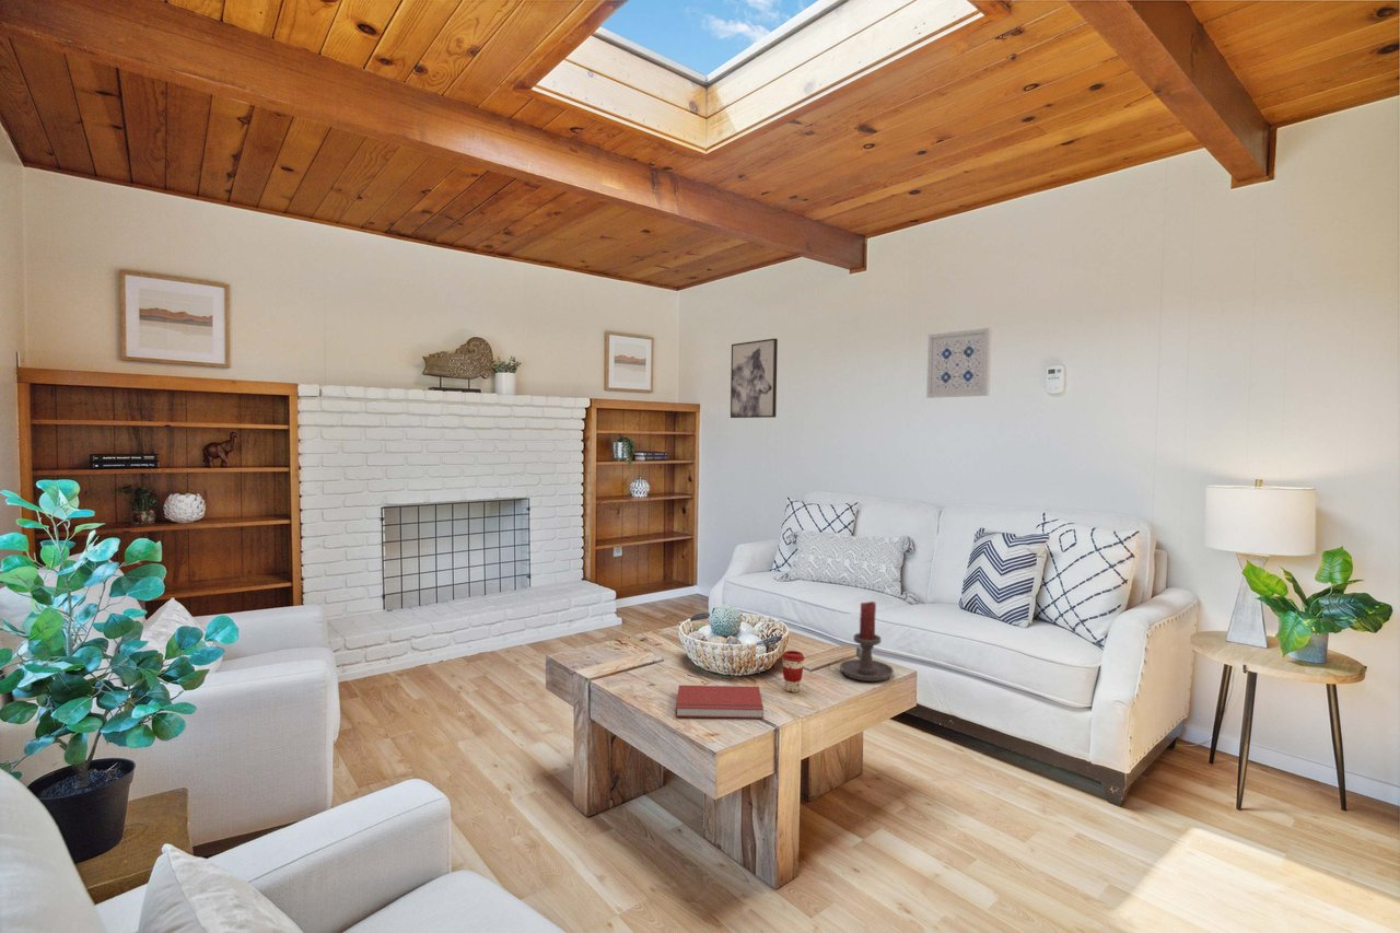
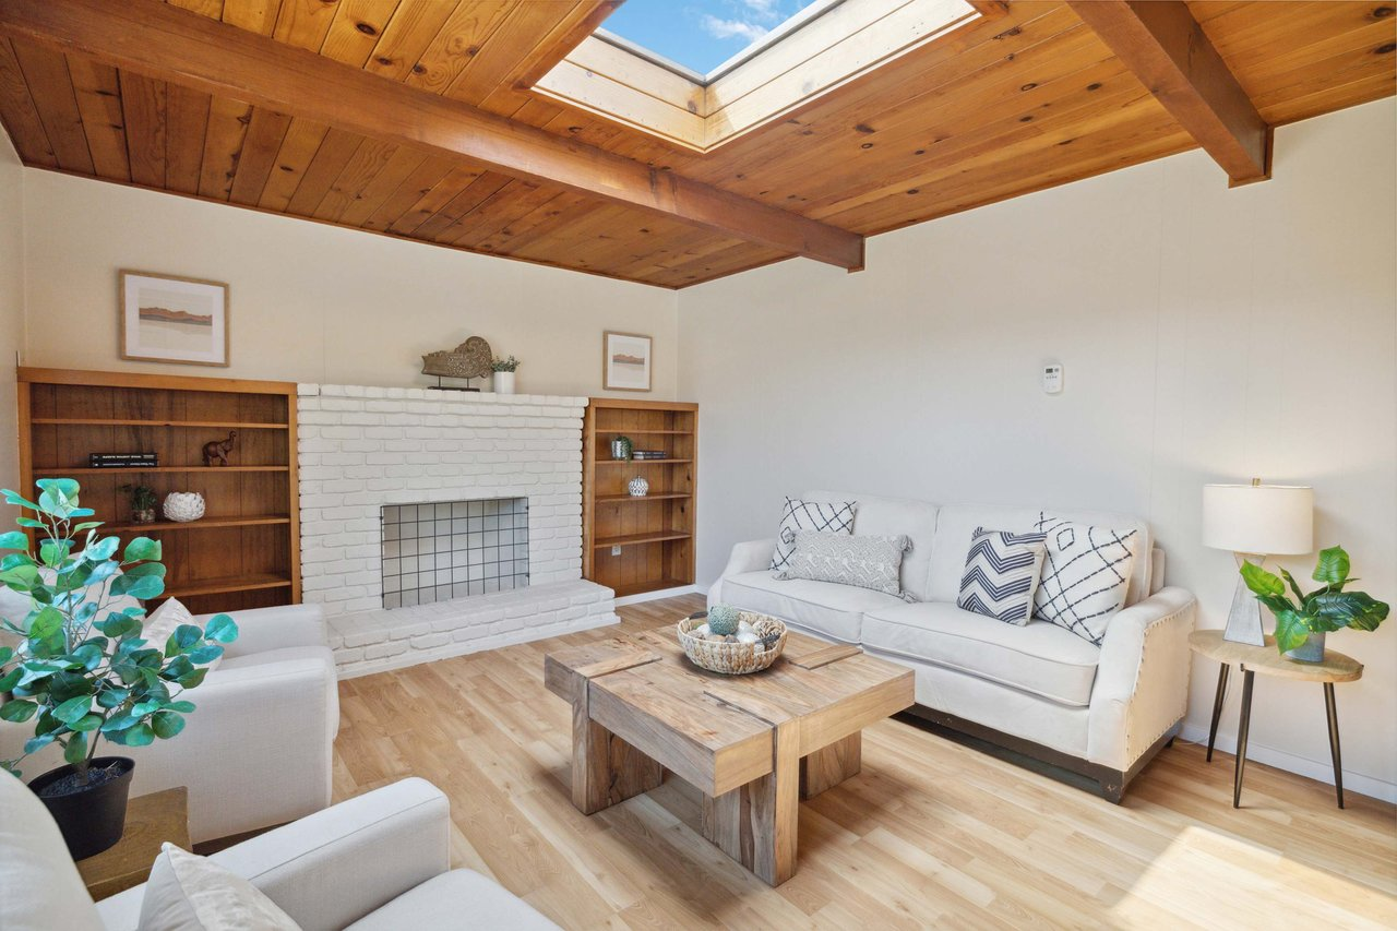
- coffee cup [781,650,806,693]
- candle holder [839,600,895,683]
- wall art [730,337,779,419]
- book [675,685,765,720]
- wall art [925,327,993,399]
